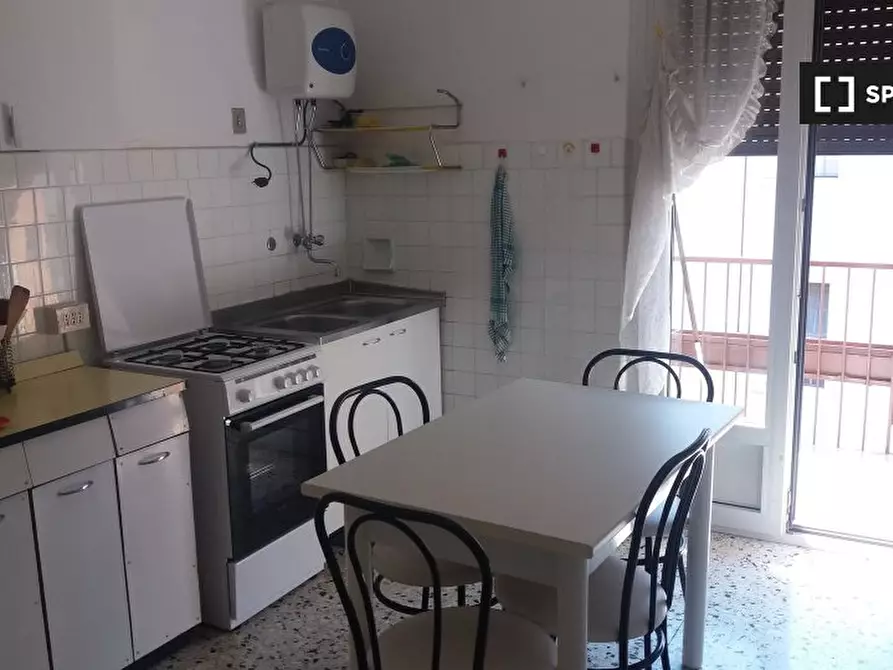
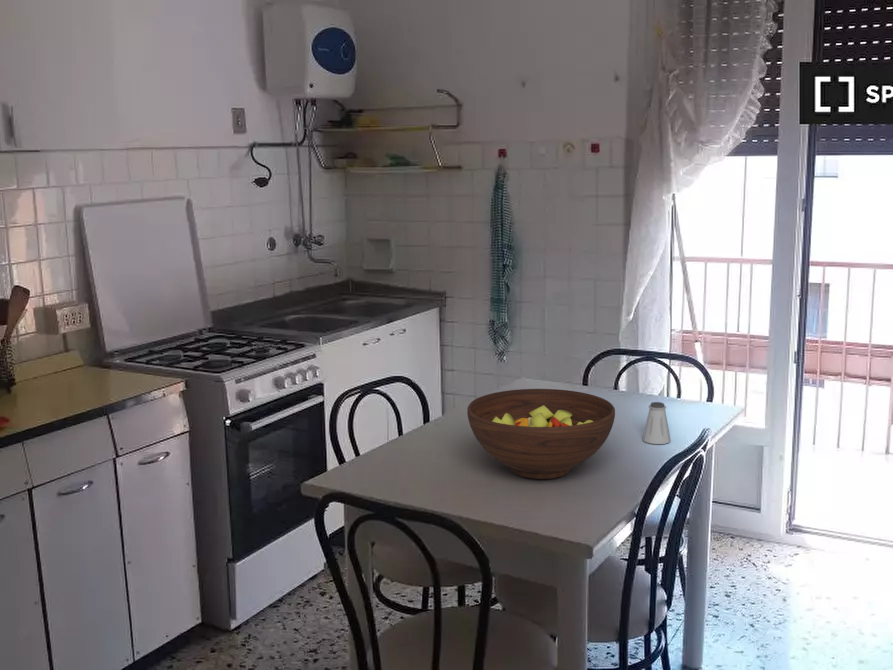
+ fruit bowl [466,388,616,480]
+ saltshaker [642,401,672,445]
